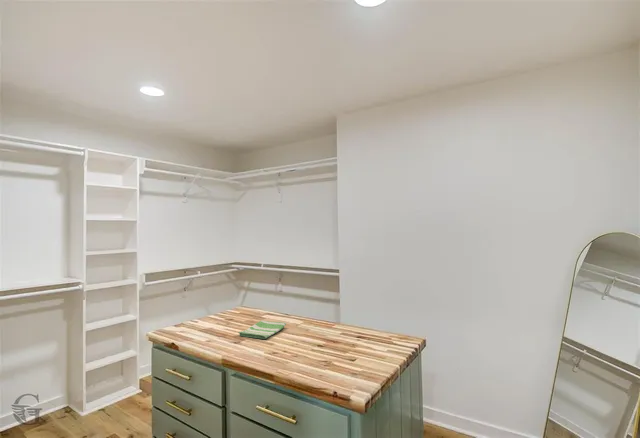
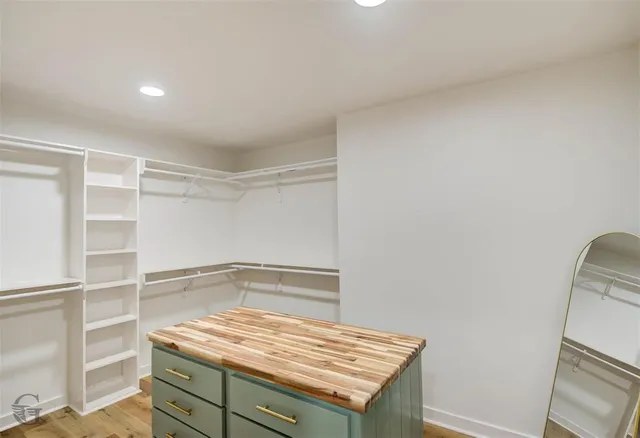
- dish towel [238,320,287,340]
